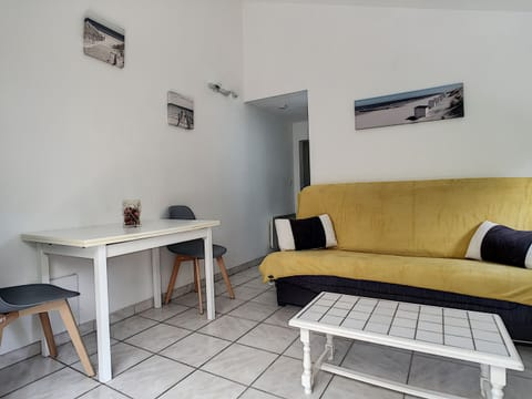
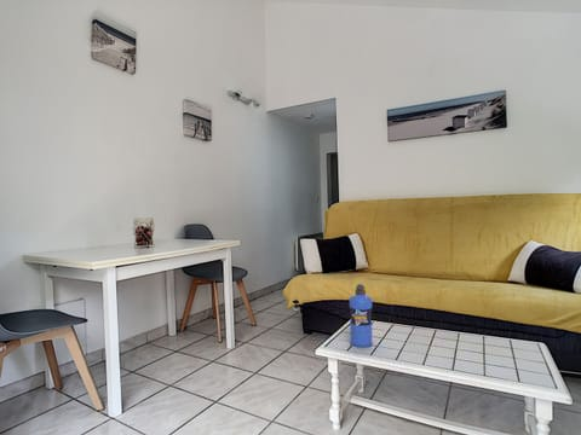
+ water bottle [349,283,374,349]
